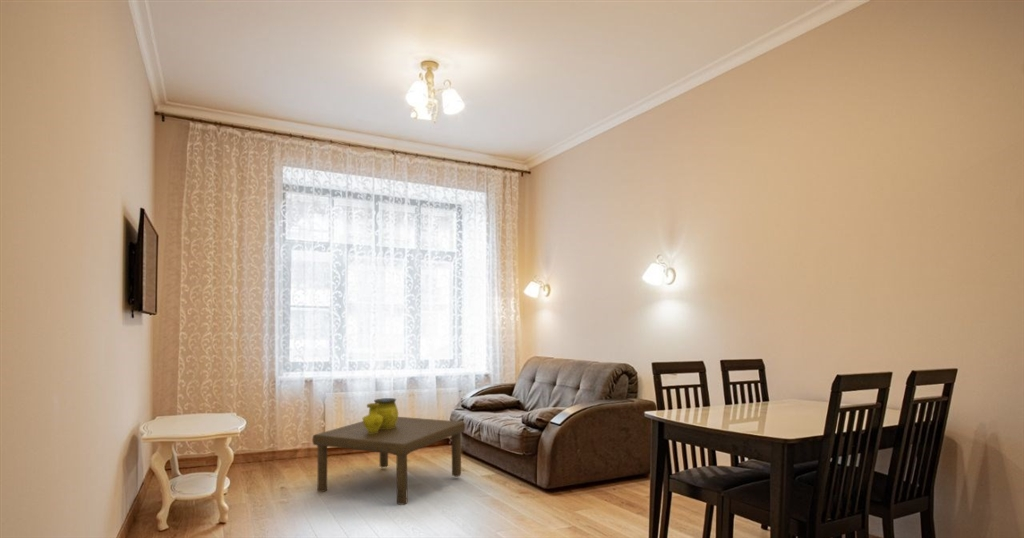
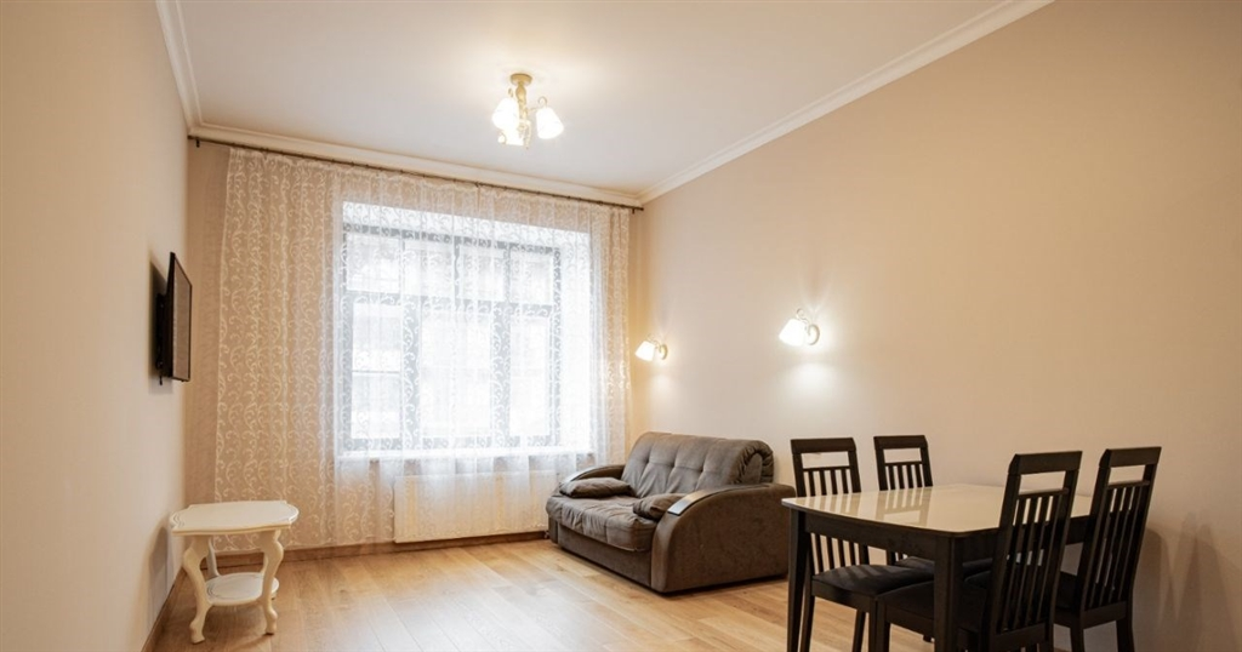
- decorative vase [362,397,399,434]
- coffee table [311,416,466,506]
